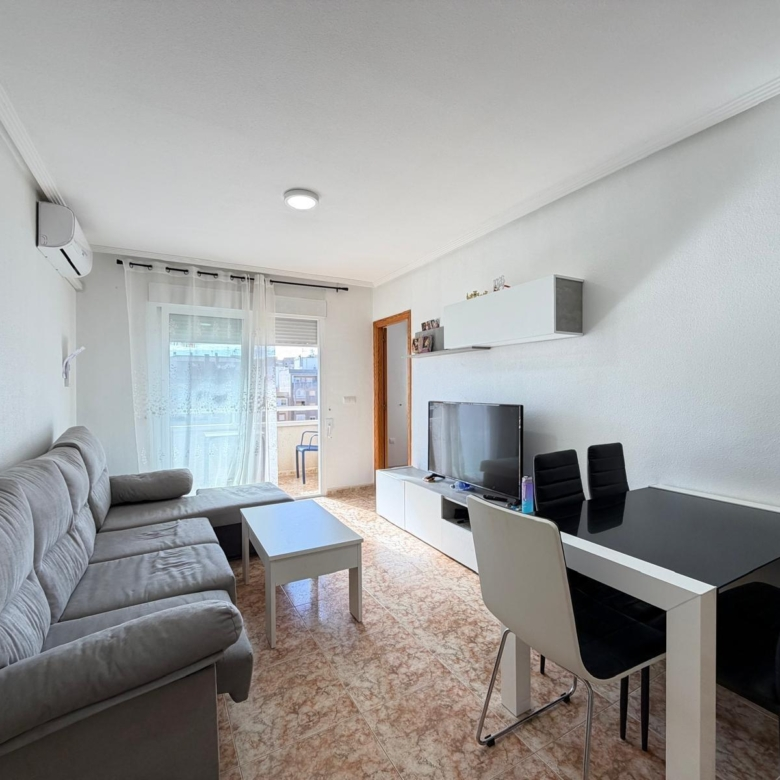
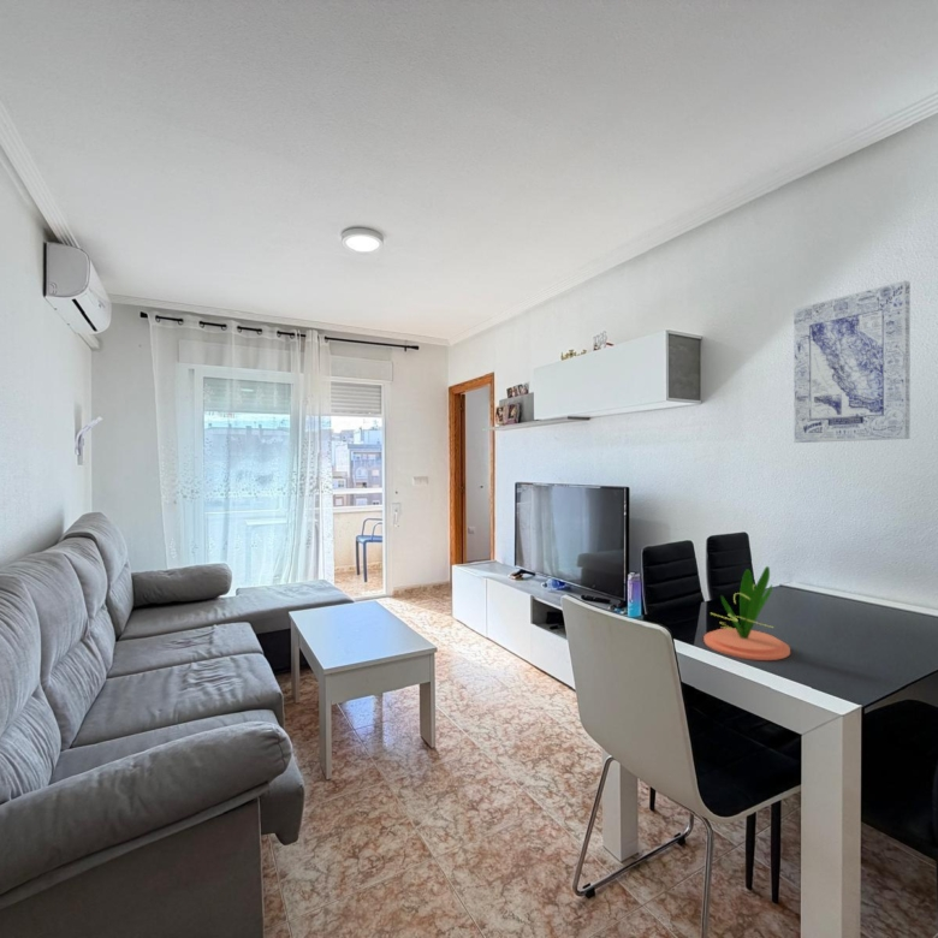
+ plant [702,565,791,661]
+ wall art [792,279,912,444]
